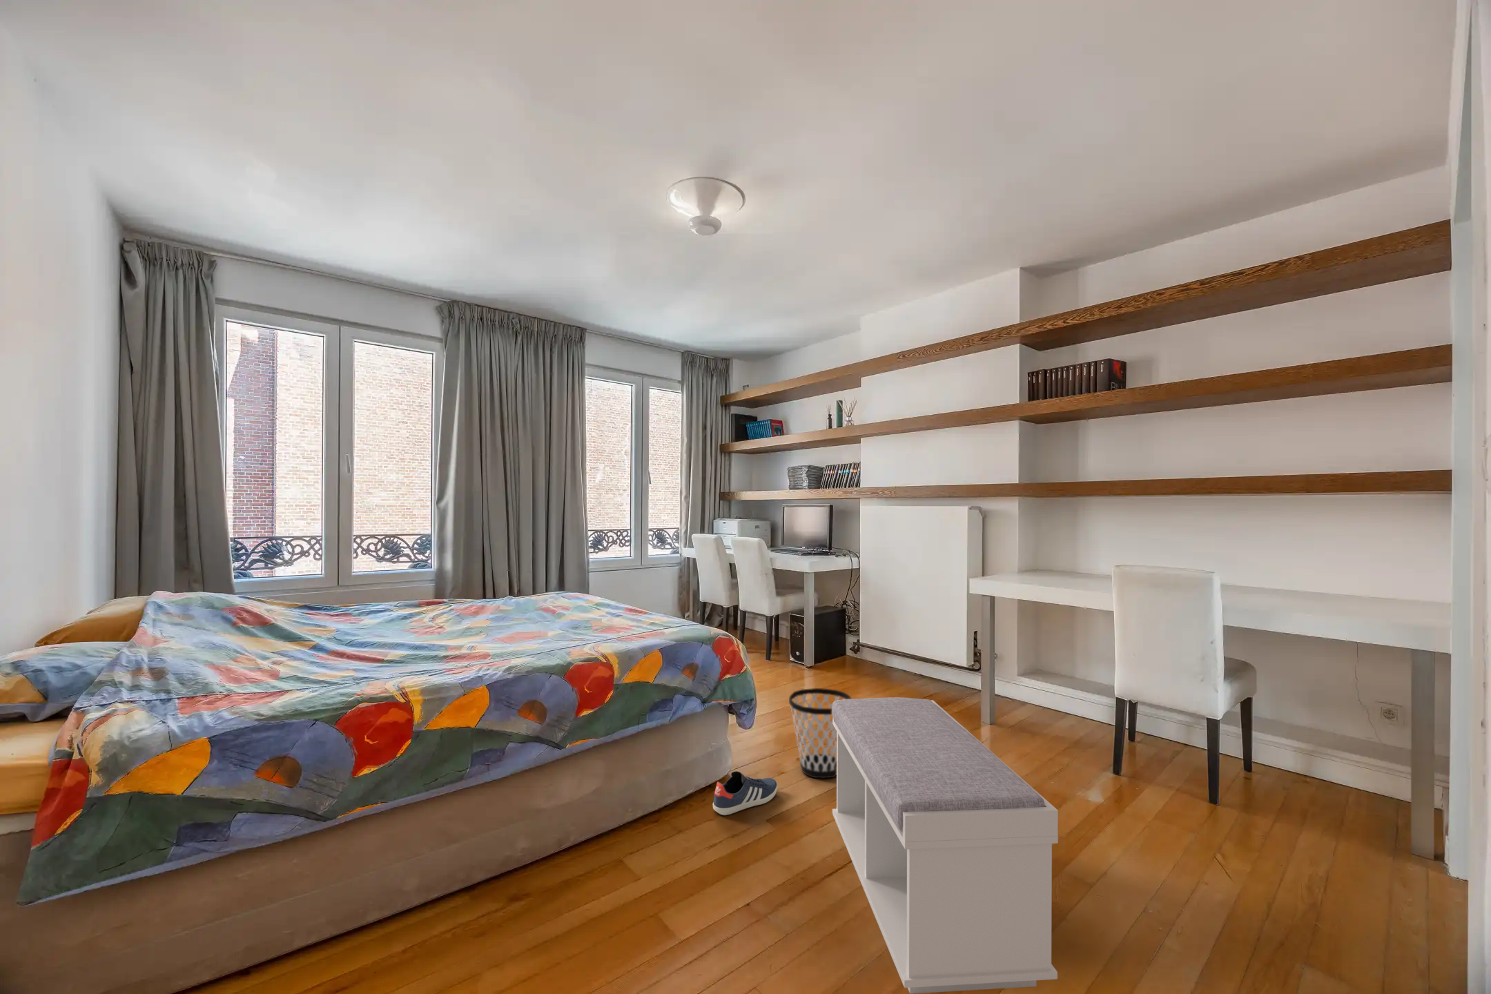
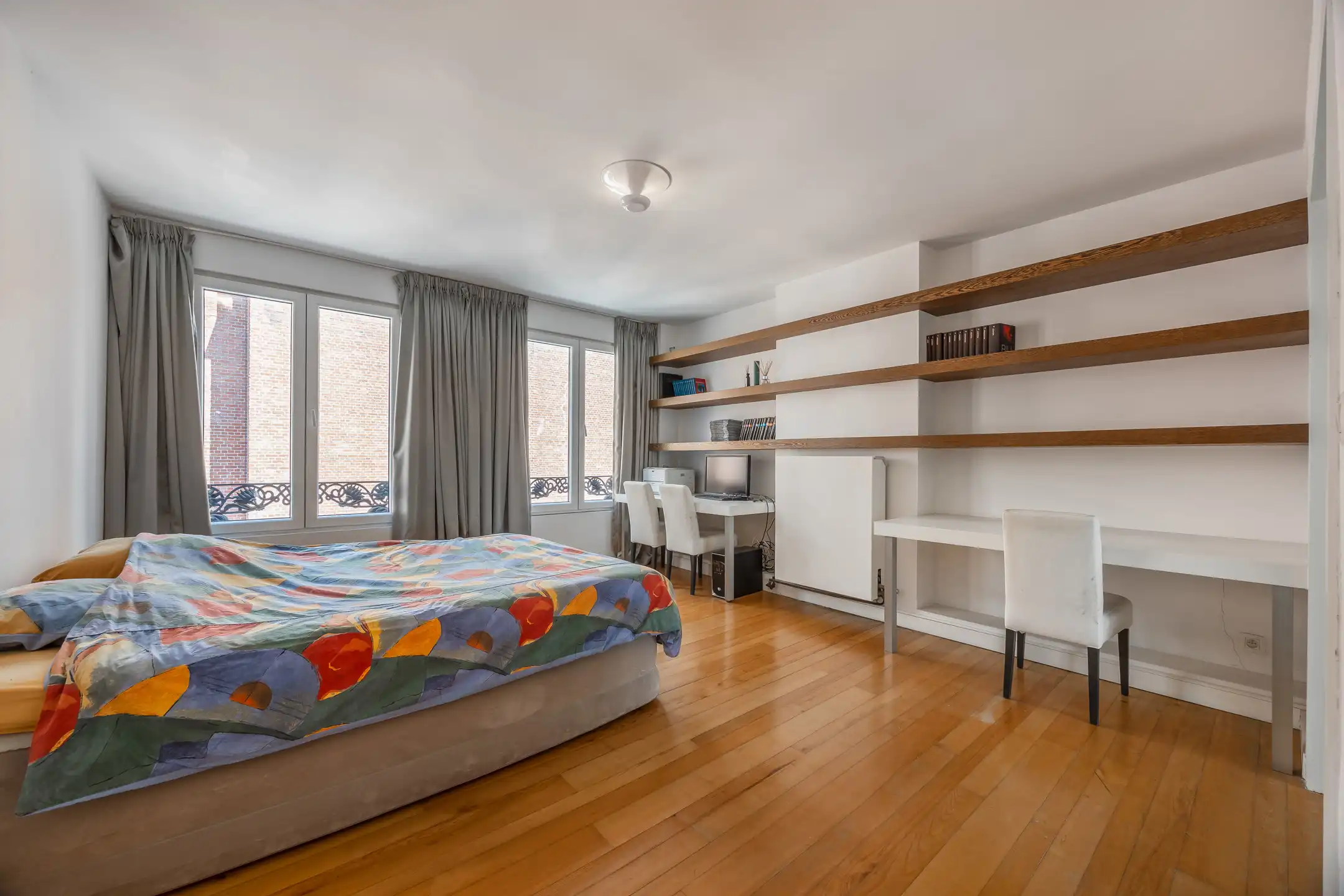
- bench [832,697,1058,994]
- sneaker [712,770,778,815]
- wastebasket [789,688,852,779]
